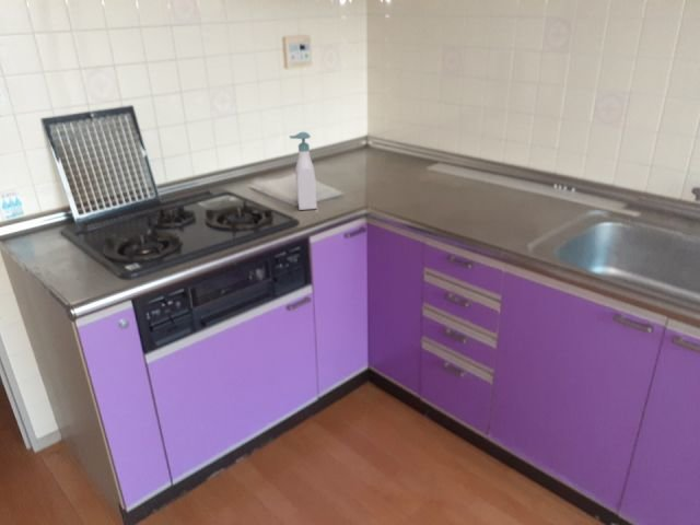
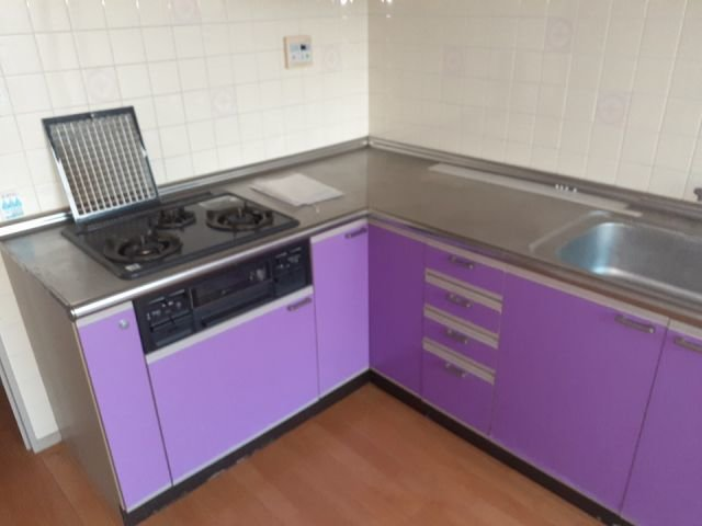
- soap bottle [288,131,318,211]
